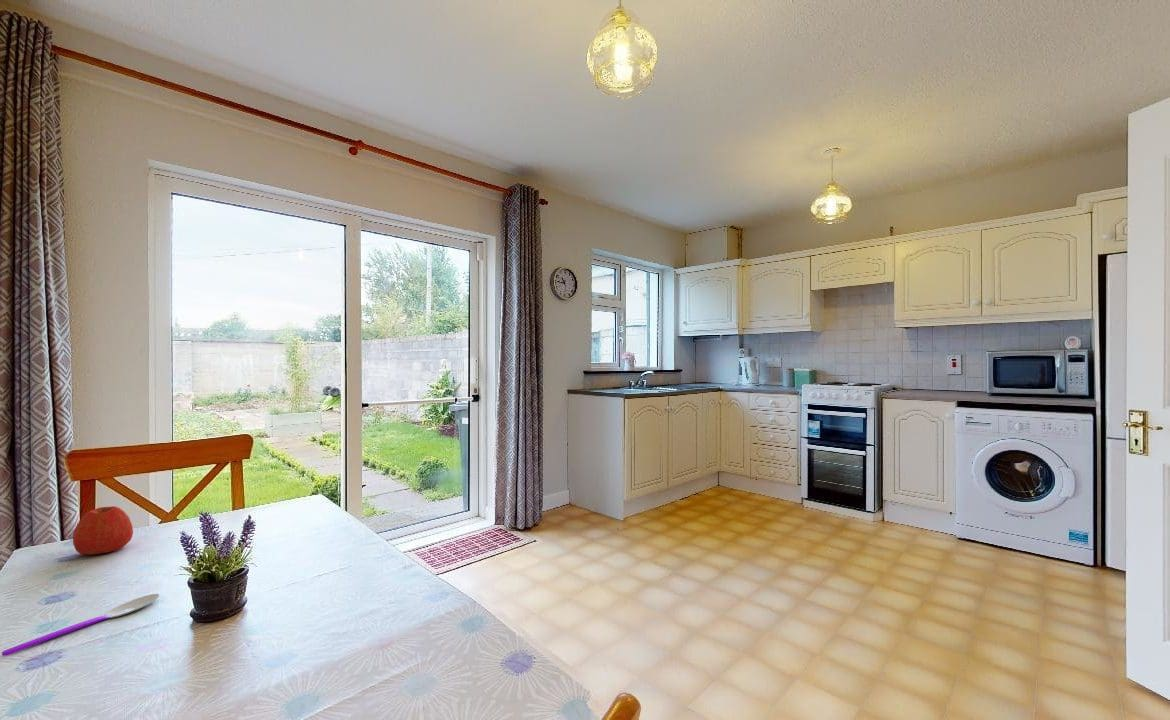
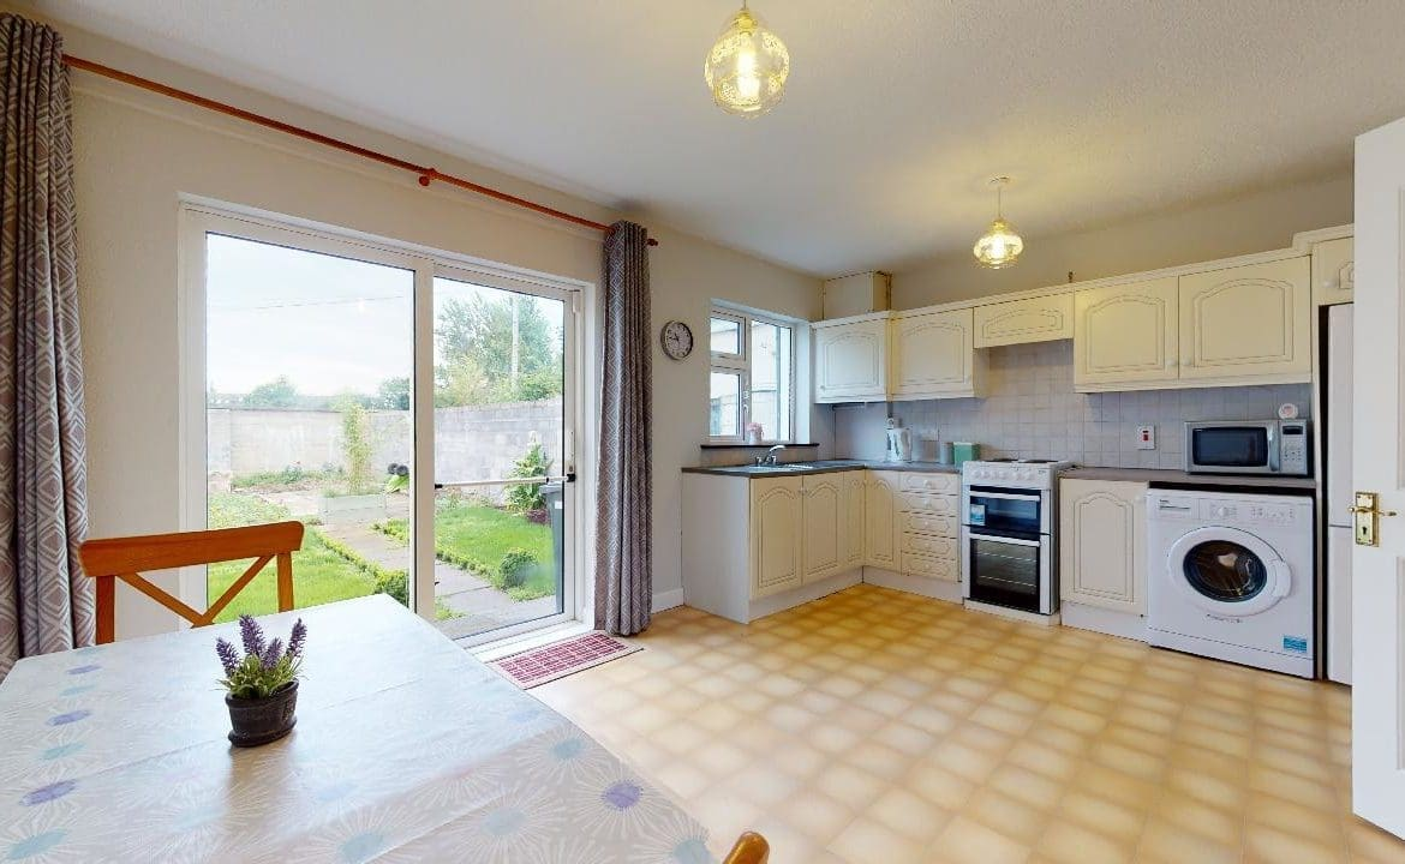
- spoon [1,593,160,657]
- apple [72,505,134,556]
